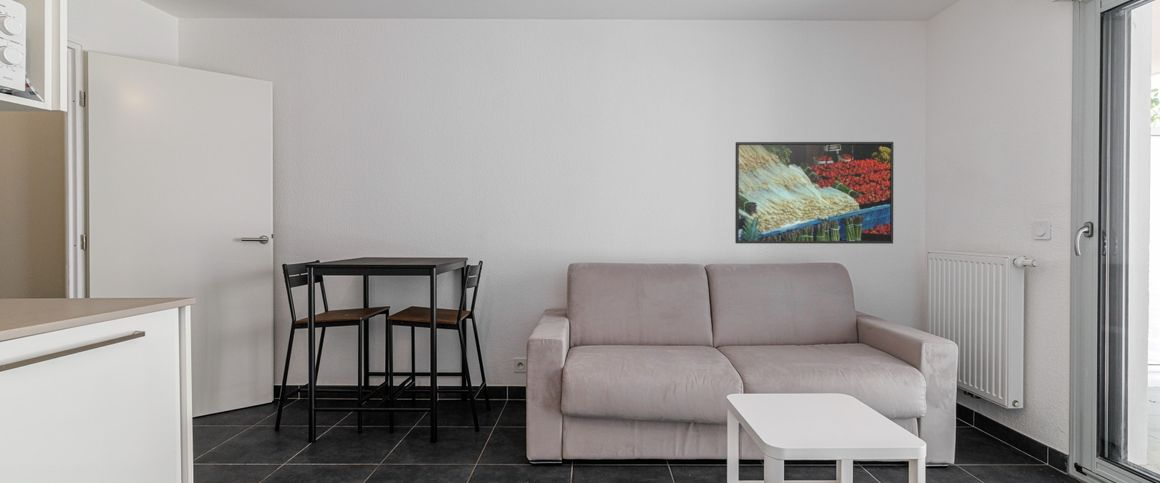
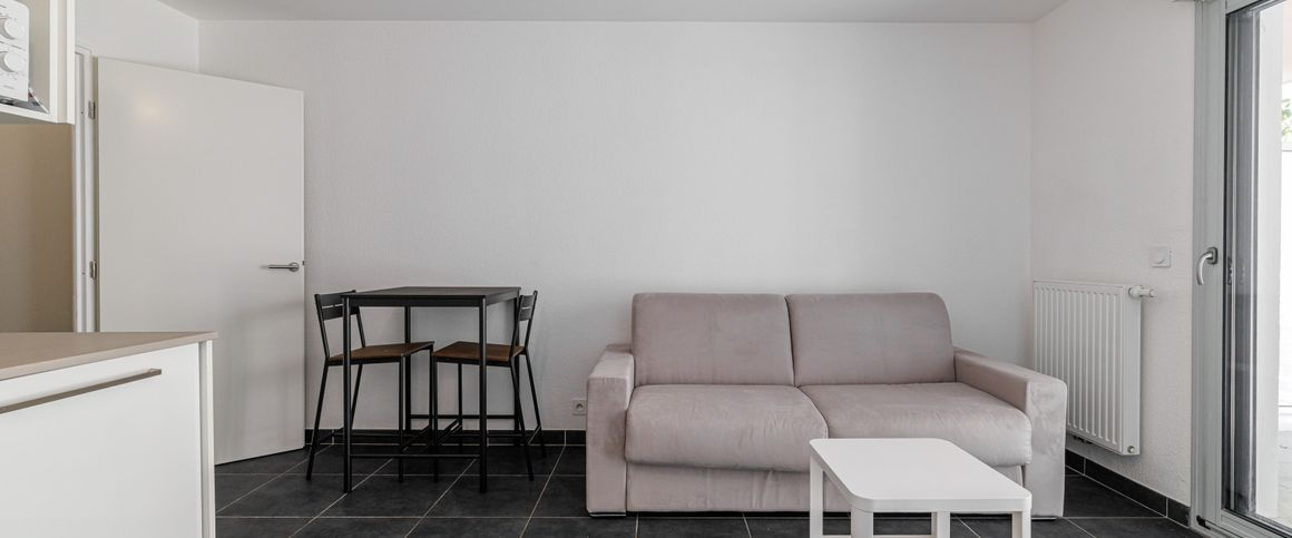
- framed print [734,141,894,245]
